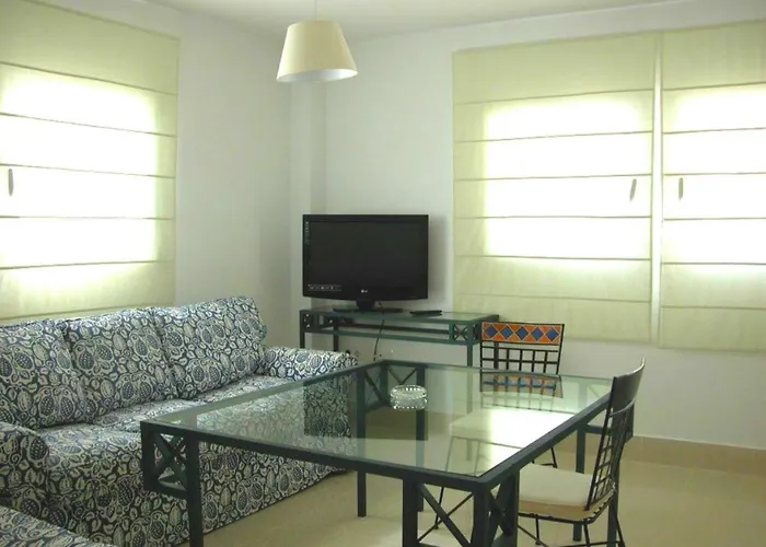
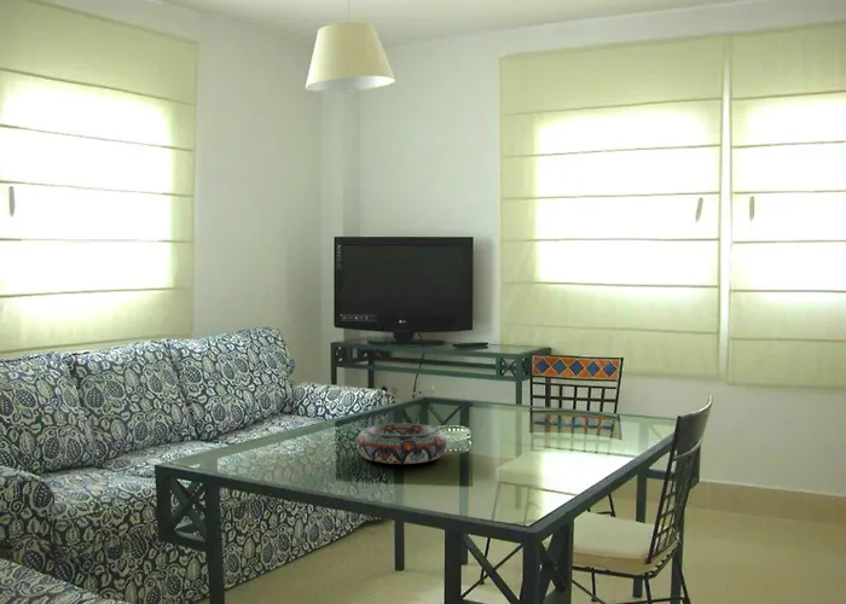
+ decorative bowl [355,422,448,465]
